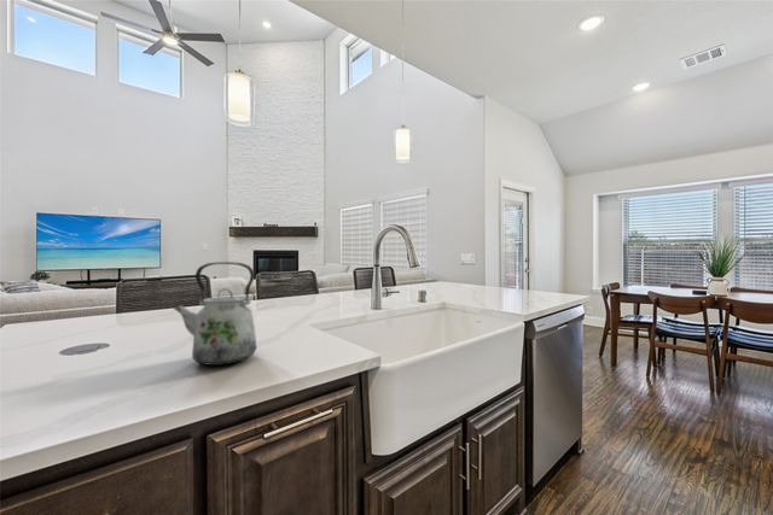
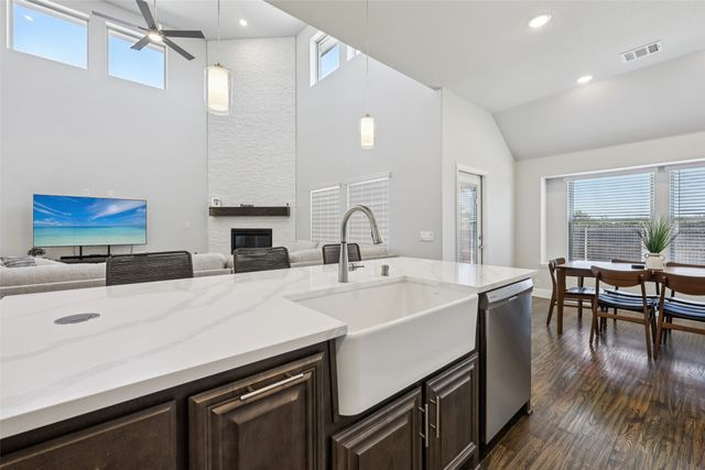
- kettle [173,261,258,367]
